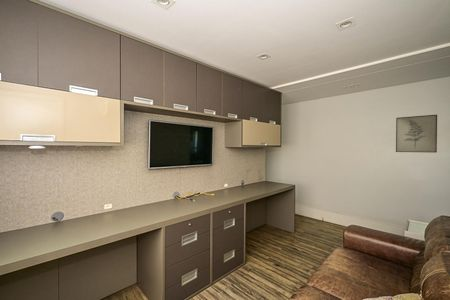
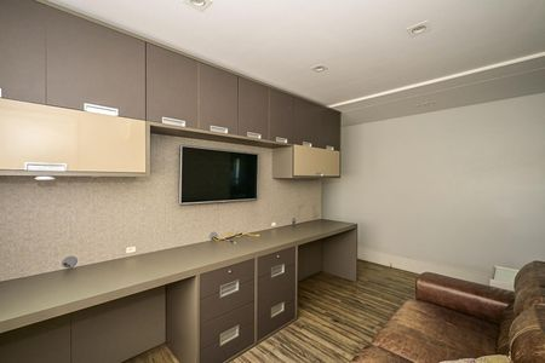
- wall art [395,114,438,154]
